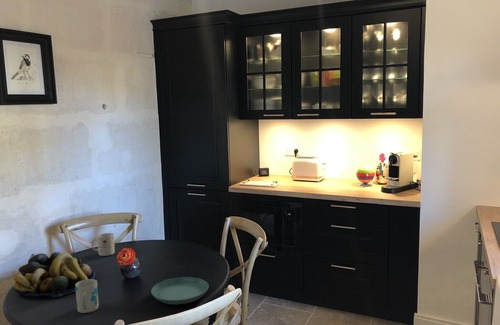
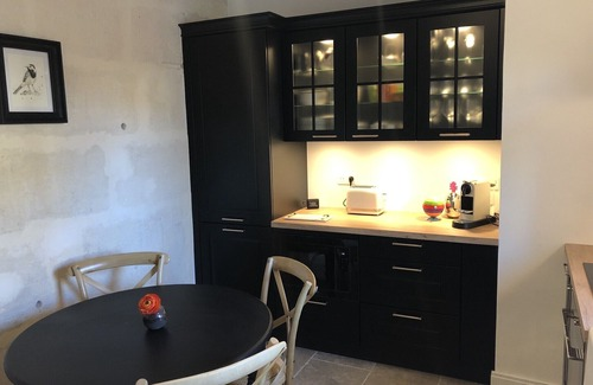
- saucer [150,276,210,305]
- fruit bowl [12,251,96,298]
- mug [91,232,116,257]
- mug [75,279,100,314]
